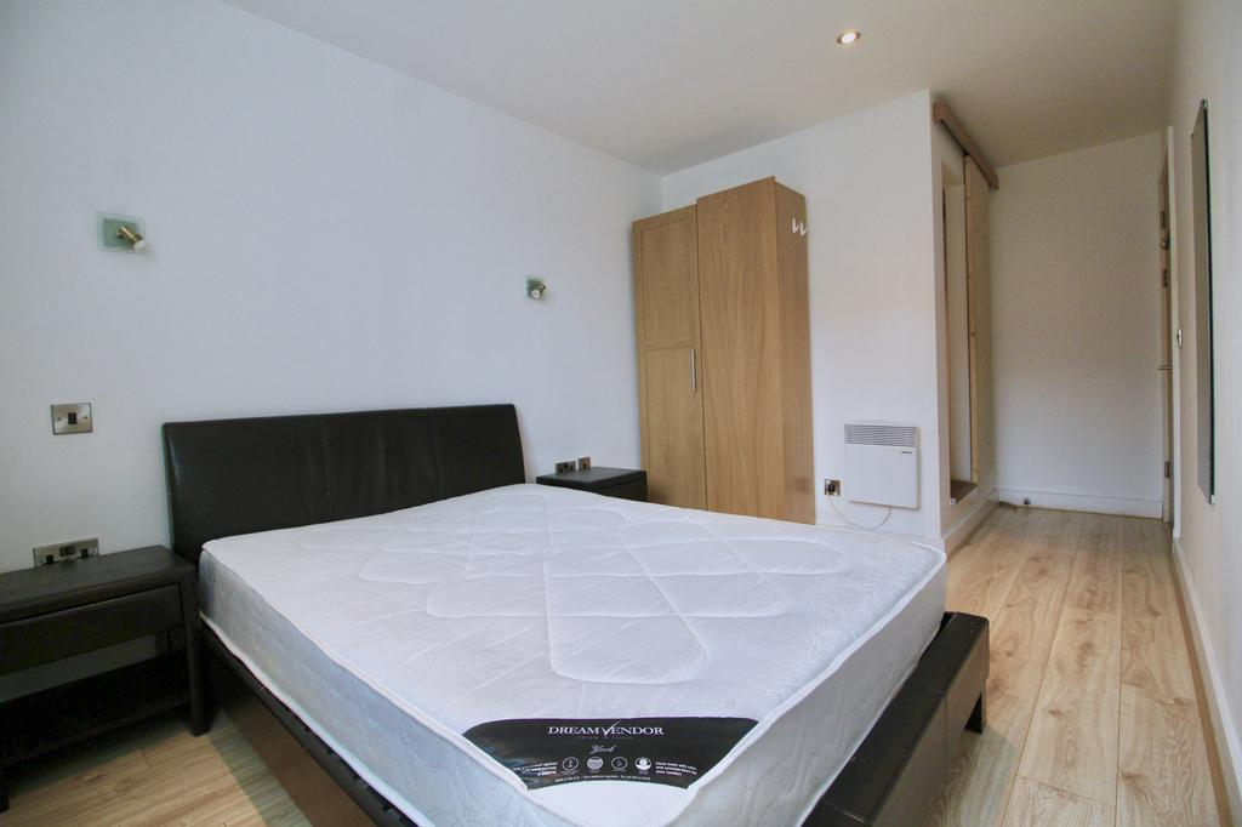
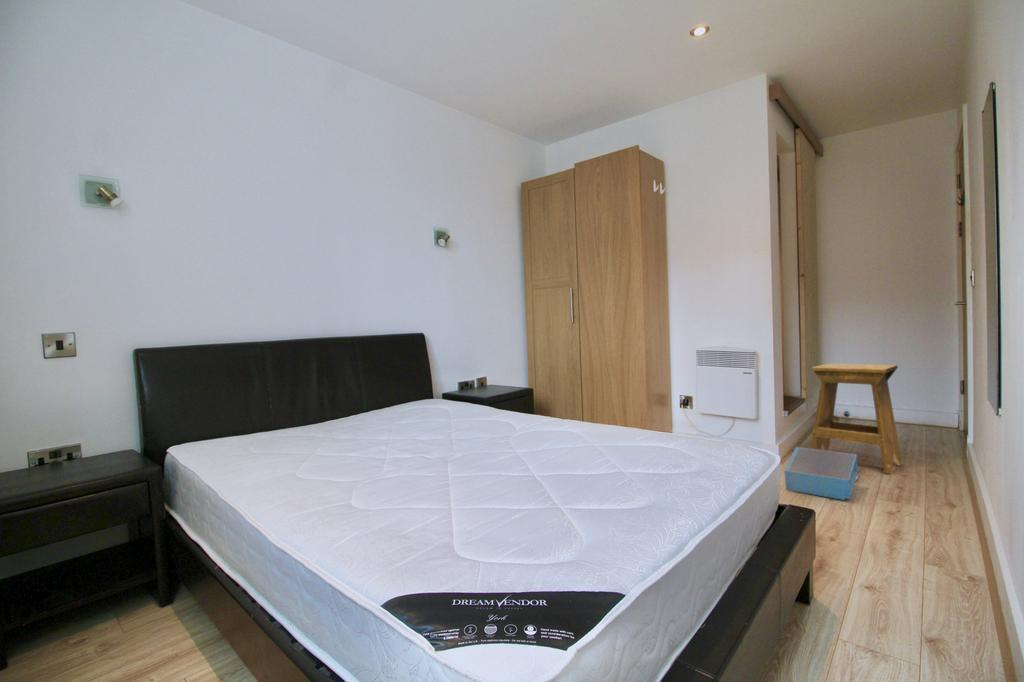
+ storage bin [783,446,860,501]
+ stool [810,363,903,475]
